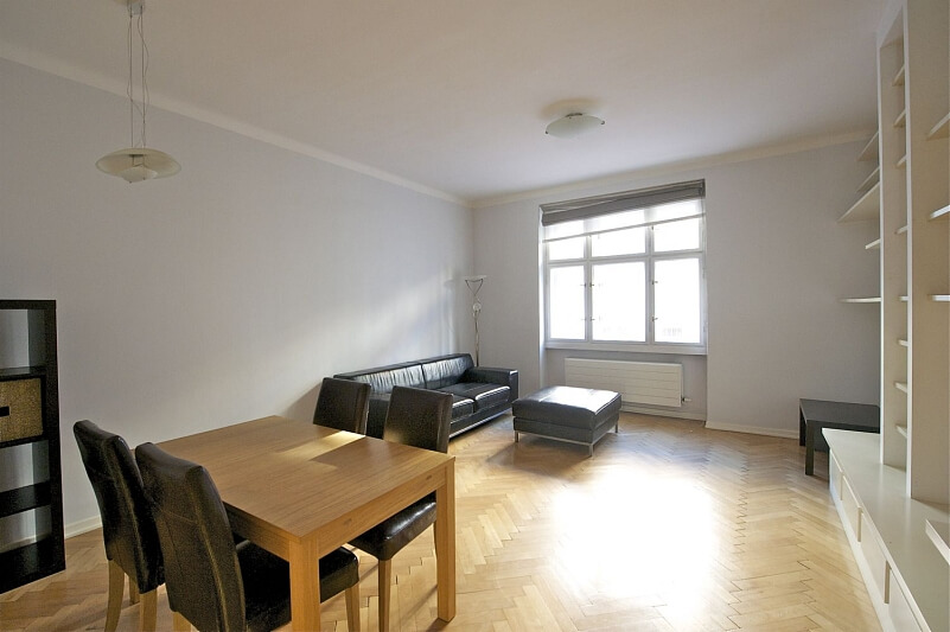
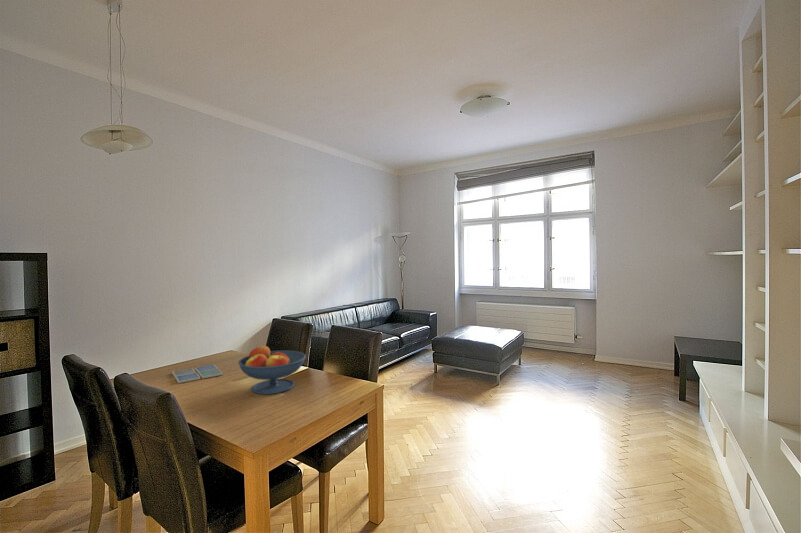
+ fruit bowl [237,345,307,395]
+ drink coaster [171,364,224,384]
